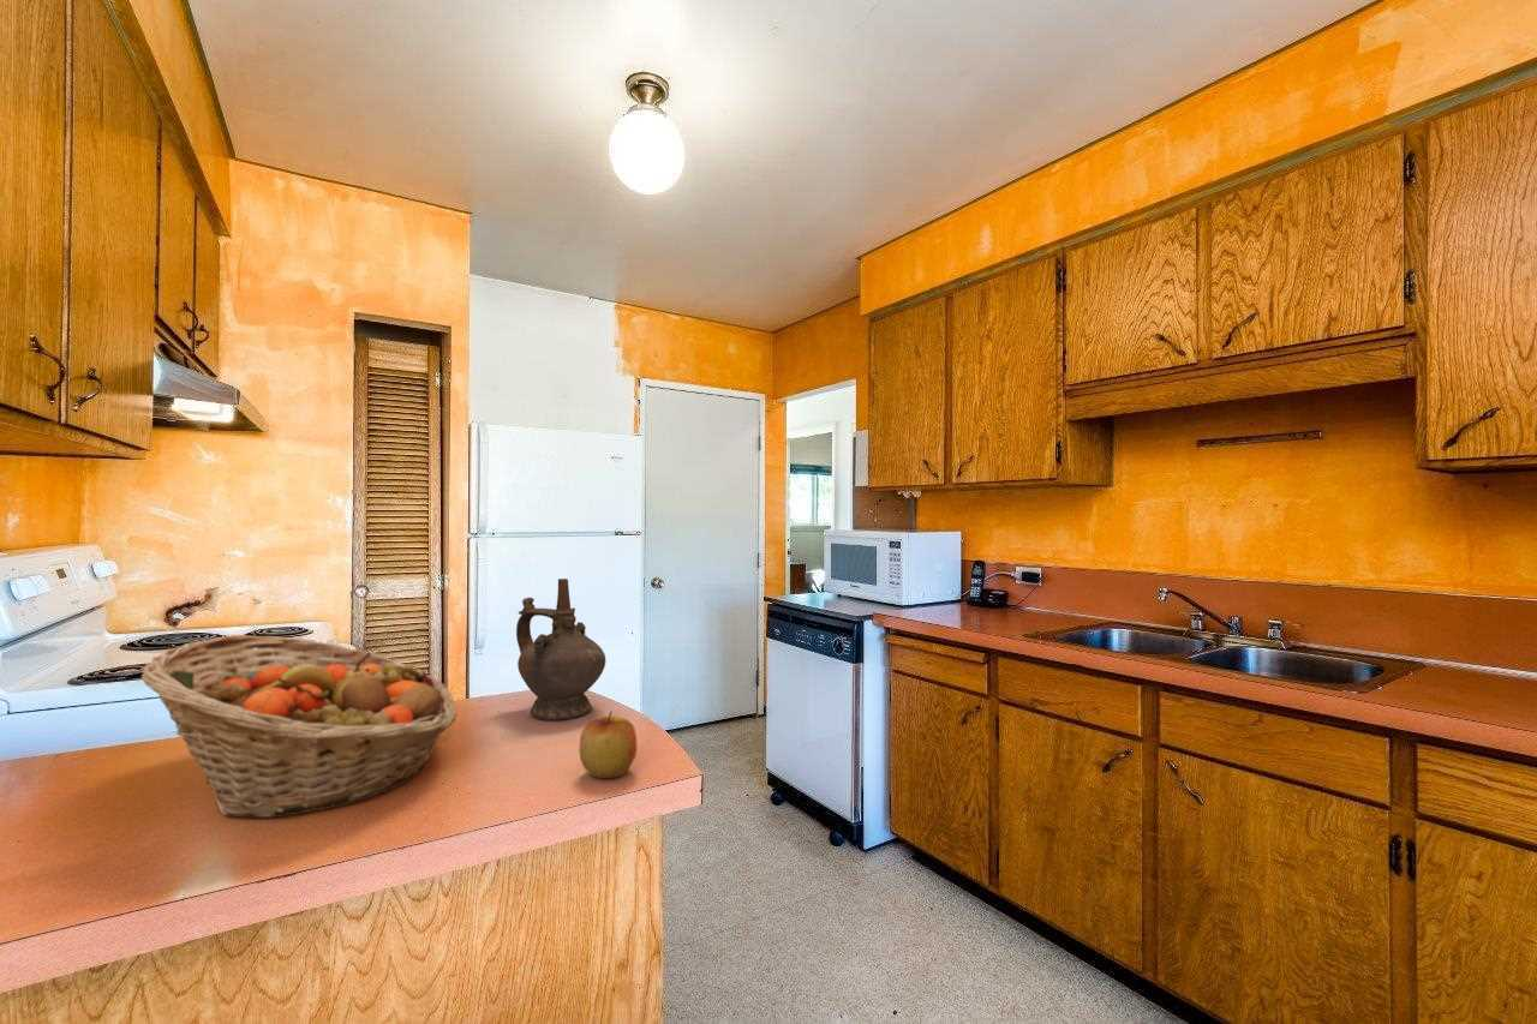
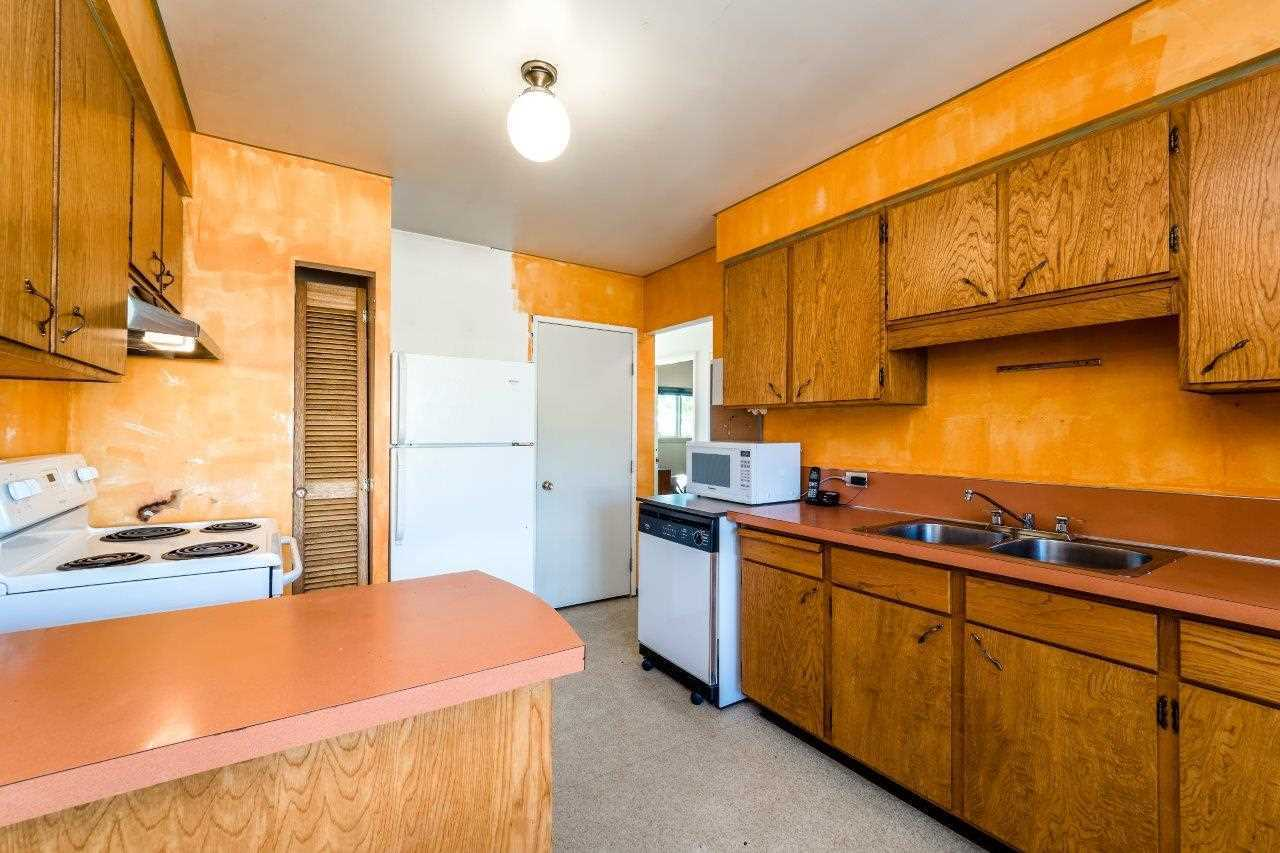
- apple [578,709,638,779]
- fruit basket [140,634,457,819]
- ceremonial vessel [515,577,606,721]
